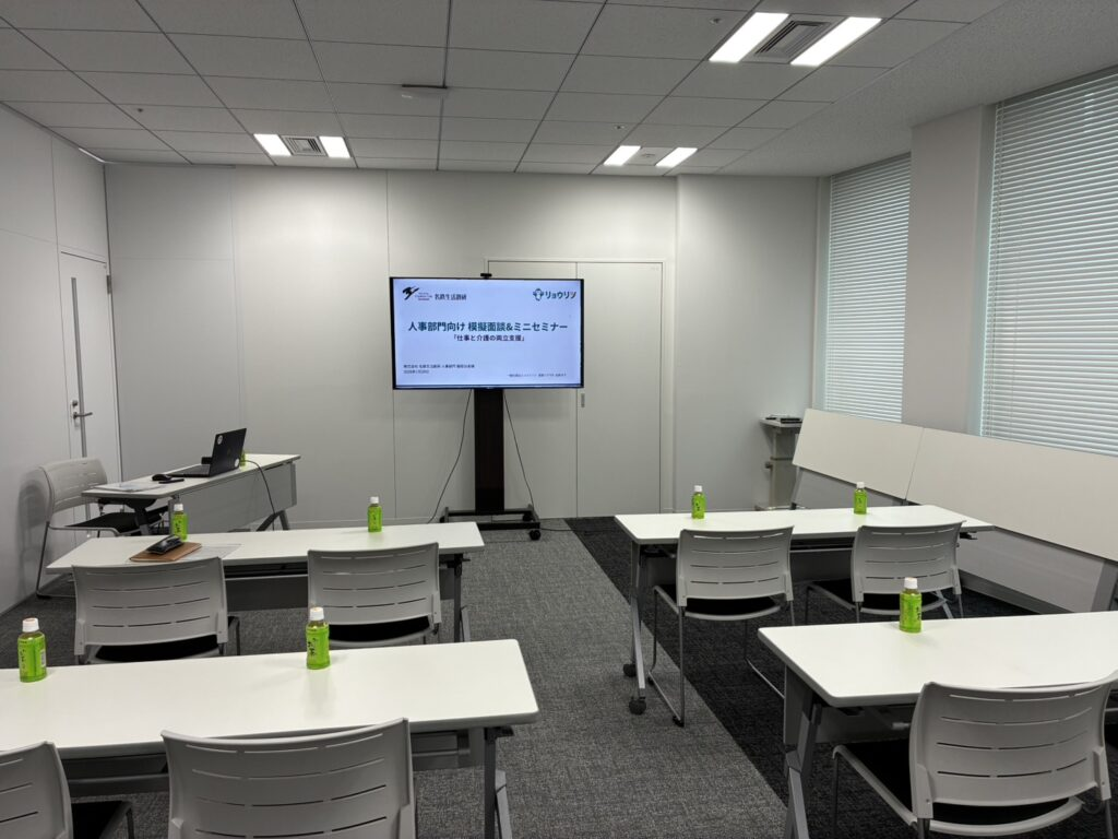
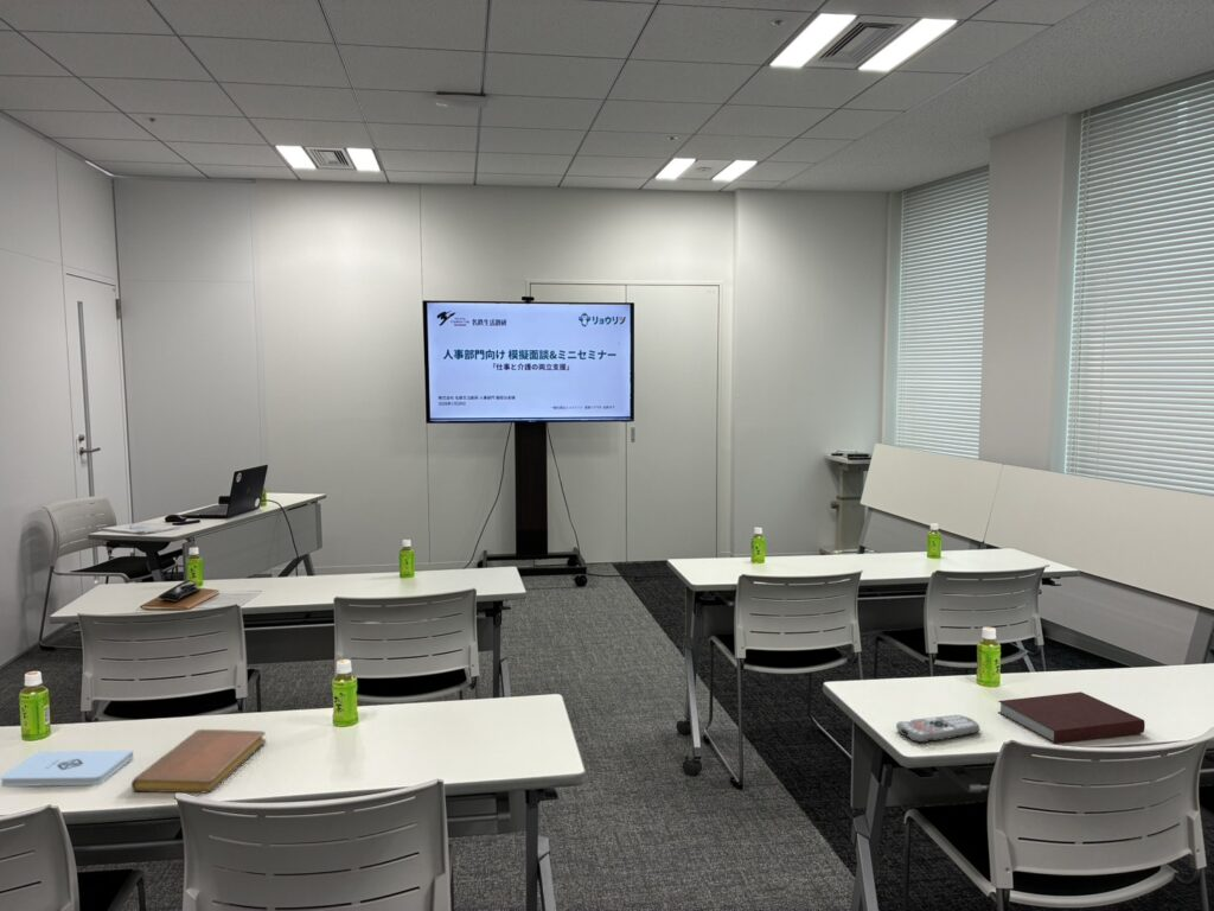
+ remote control [895,714,980,744]
+ notebook [997,690,1146,745]
+ notepad [0,750,134,788]
+ notebook [130,728,267,795]
